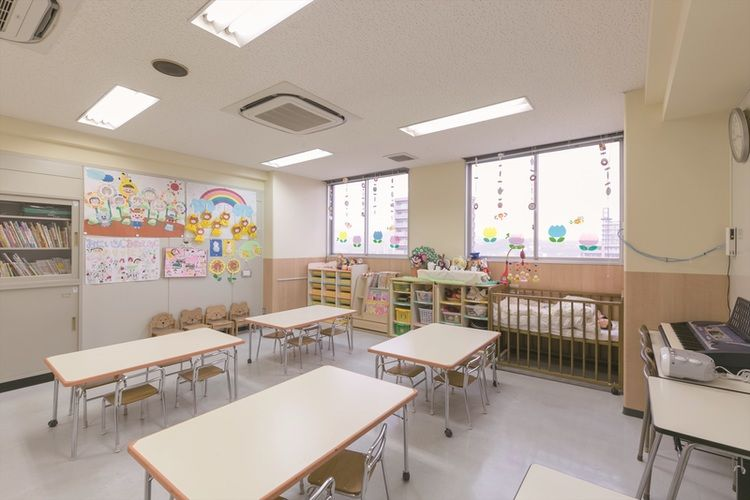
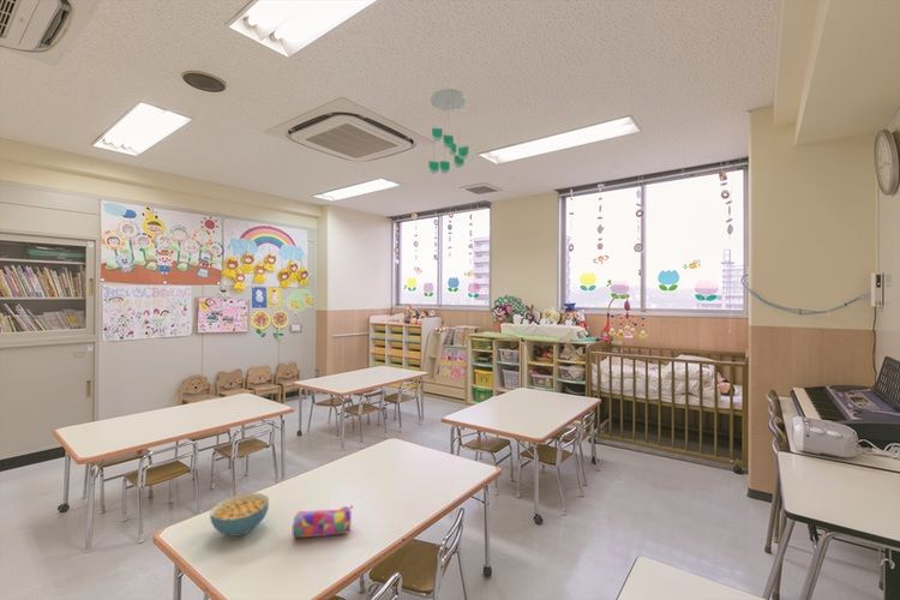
+ ceiling mobile [427,88,469,175]
+ cereal bowl [209,492,270,538]
+ pencil case [292,504,354,540]
